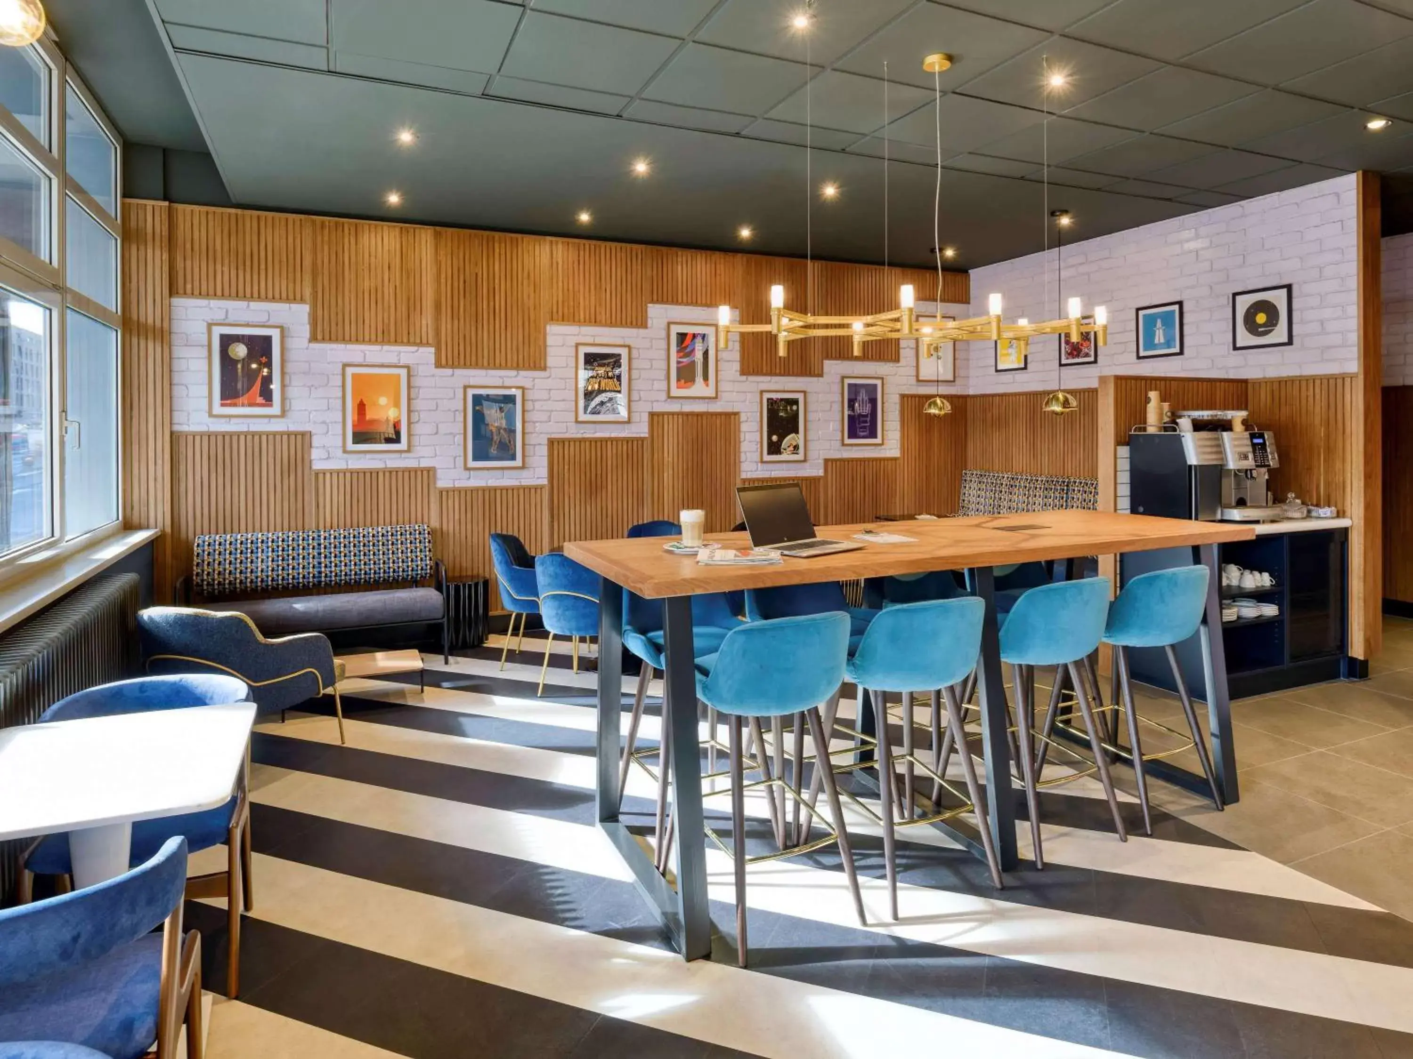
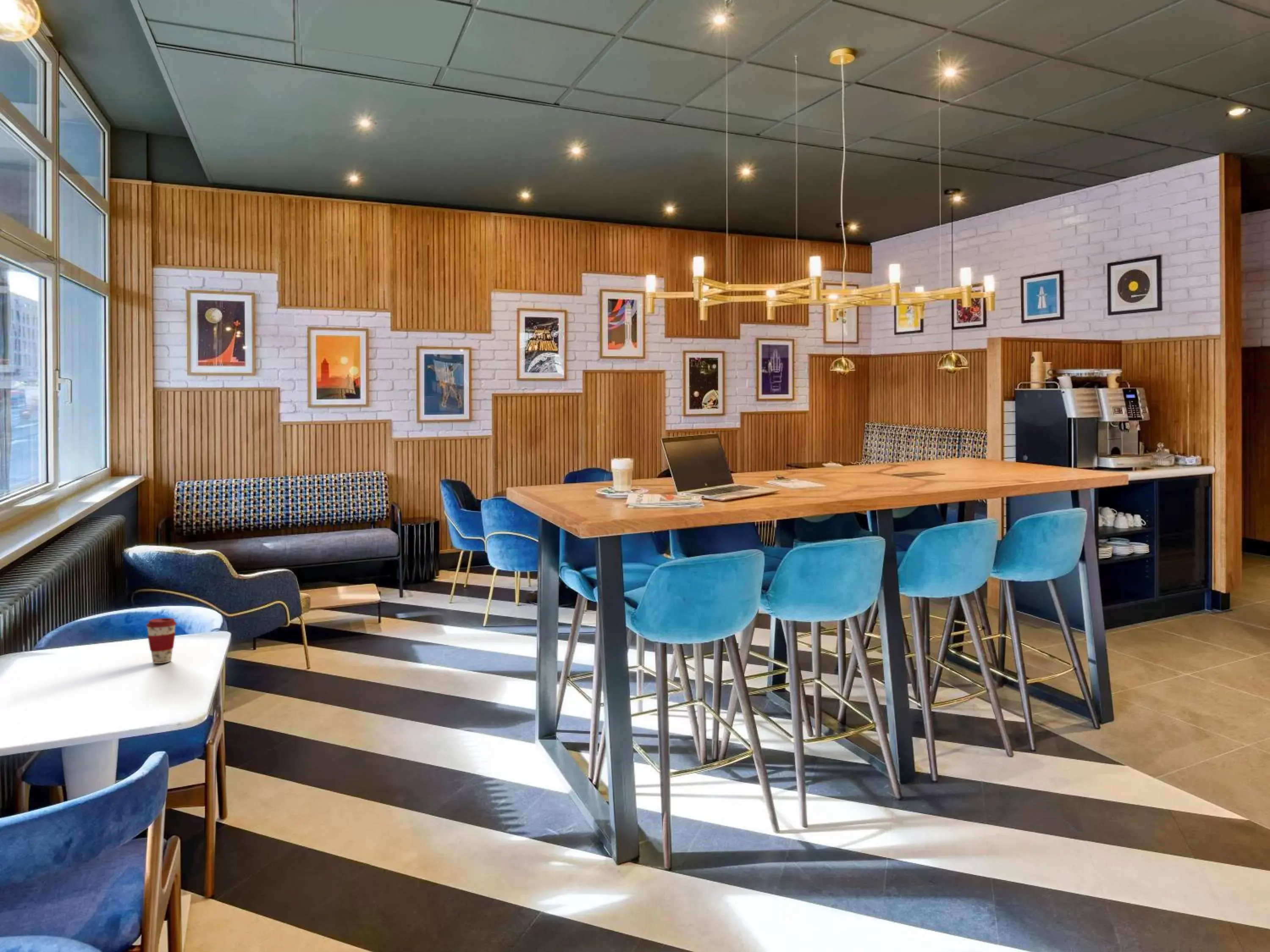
+ coffee cup [146,618,177,664]
